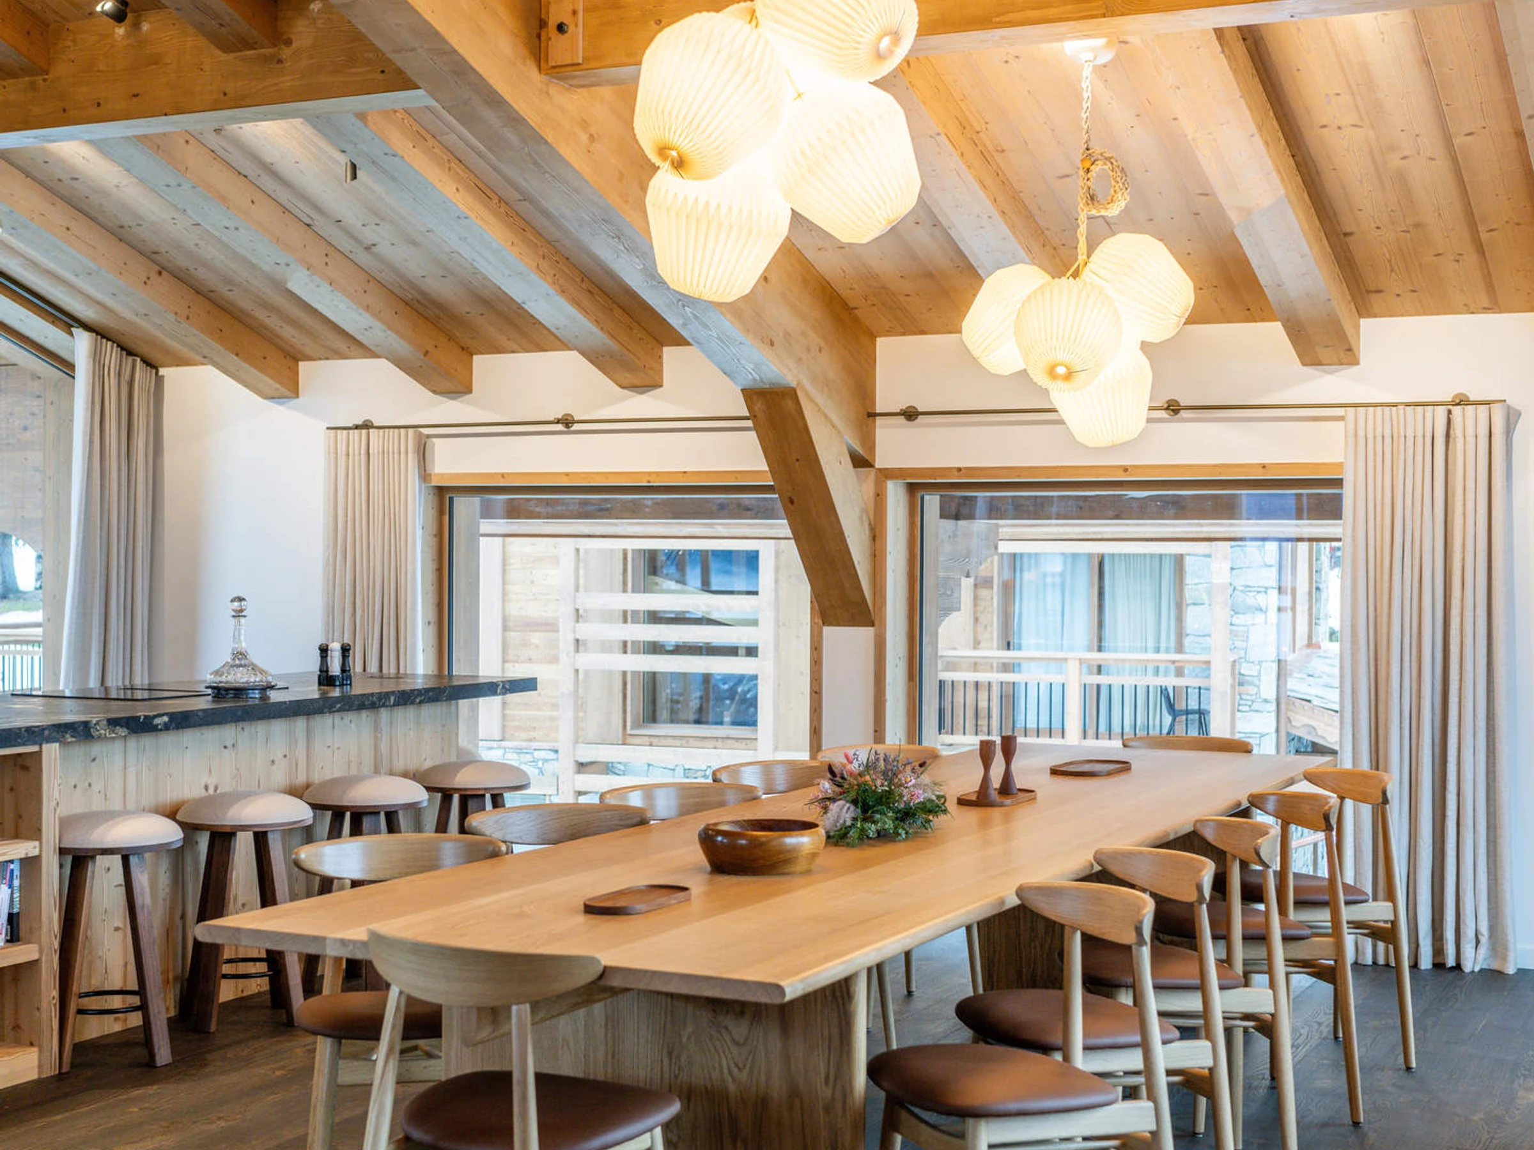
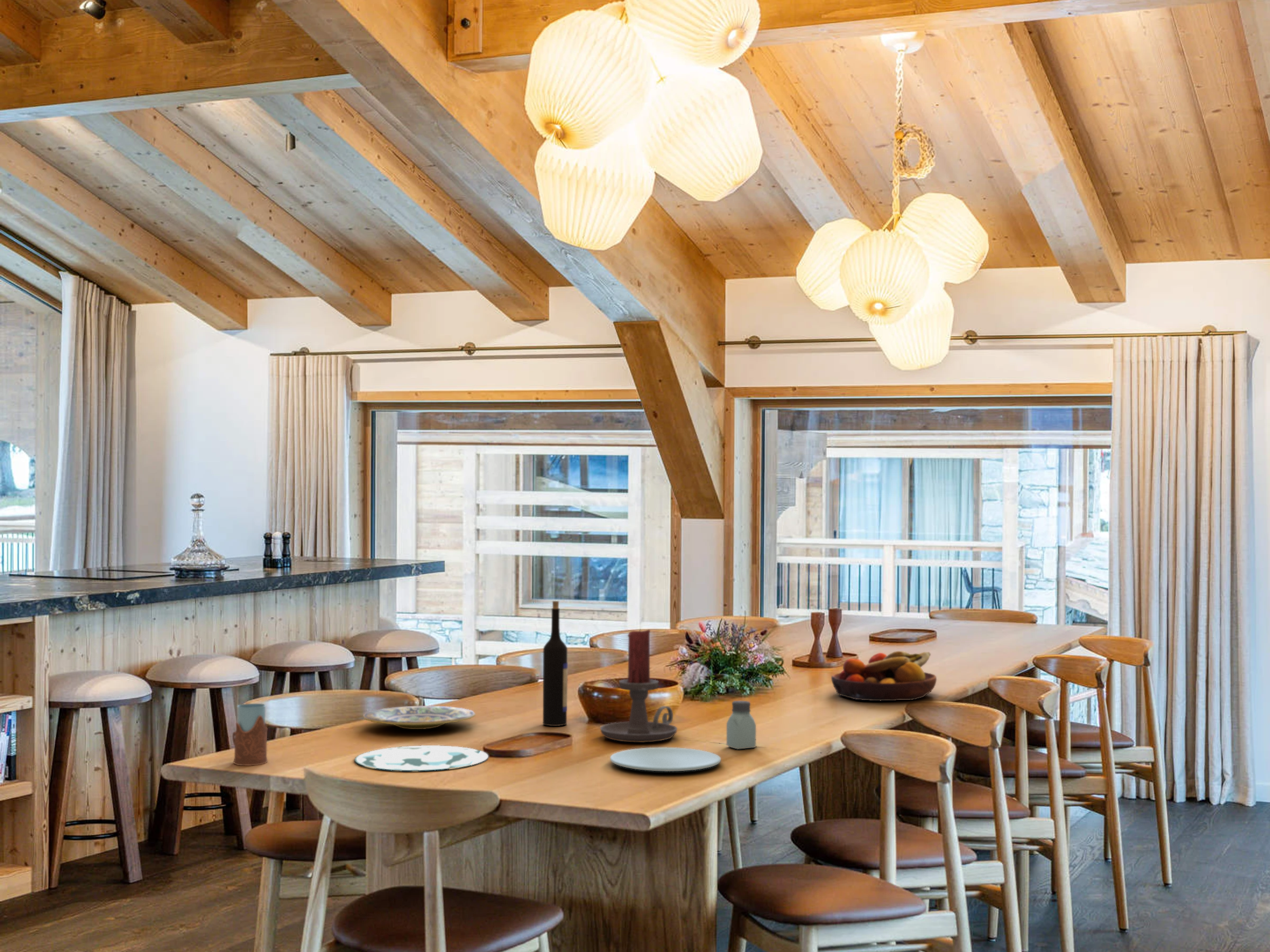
+ fruit bowl [831,651,937,701]
+ saltshaker [726,700,757,750]
+ plate [354,745,489,771]
+ plate [362,705,476,730]
+ candle holder [600,628,678,743]
+ drinking glass [232,703,268,766]
+ paper plate [610,747,721,772]
+ wine bottle [542,600,568,727]
